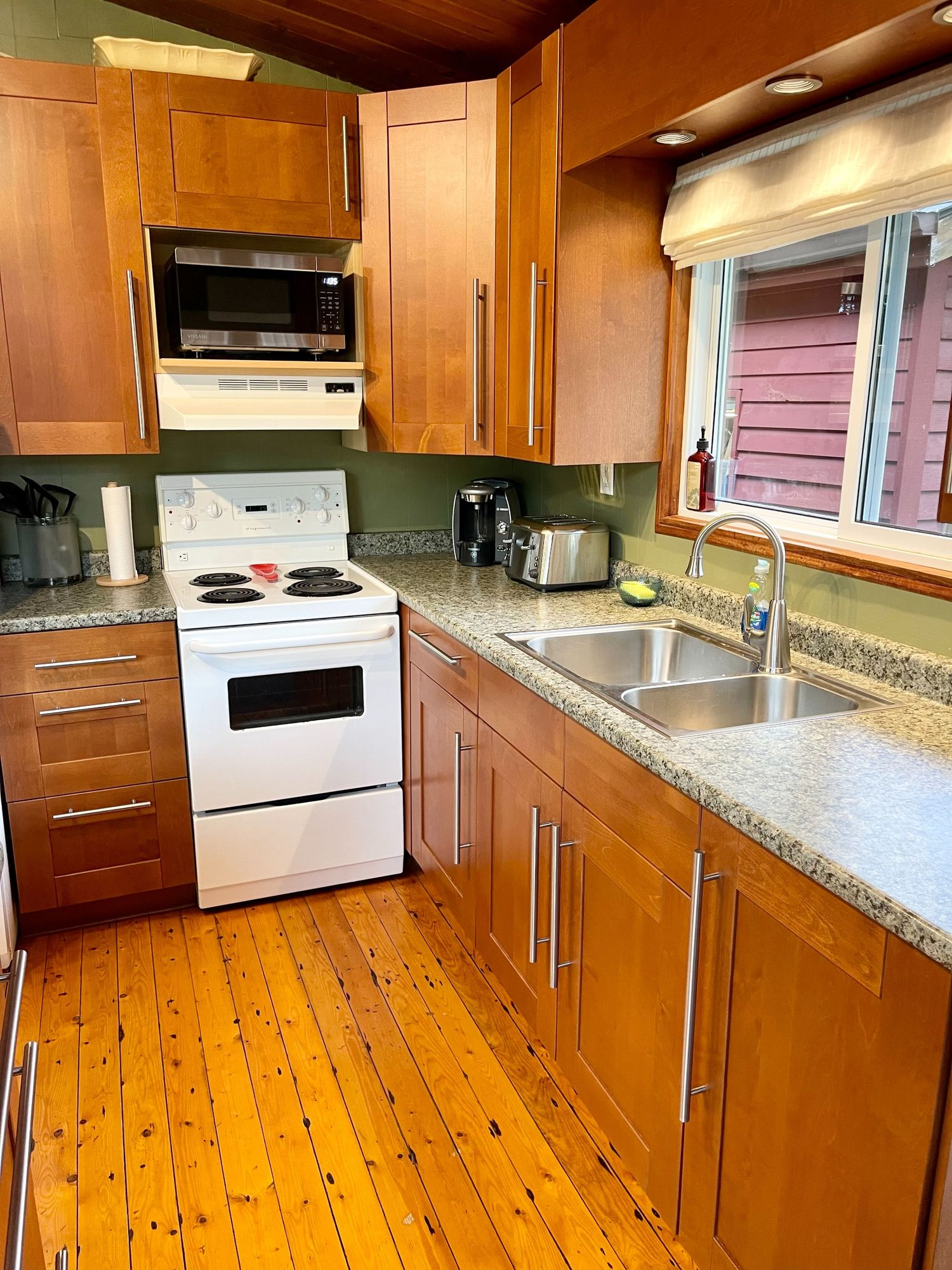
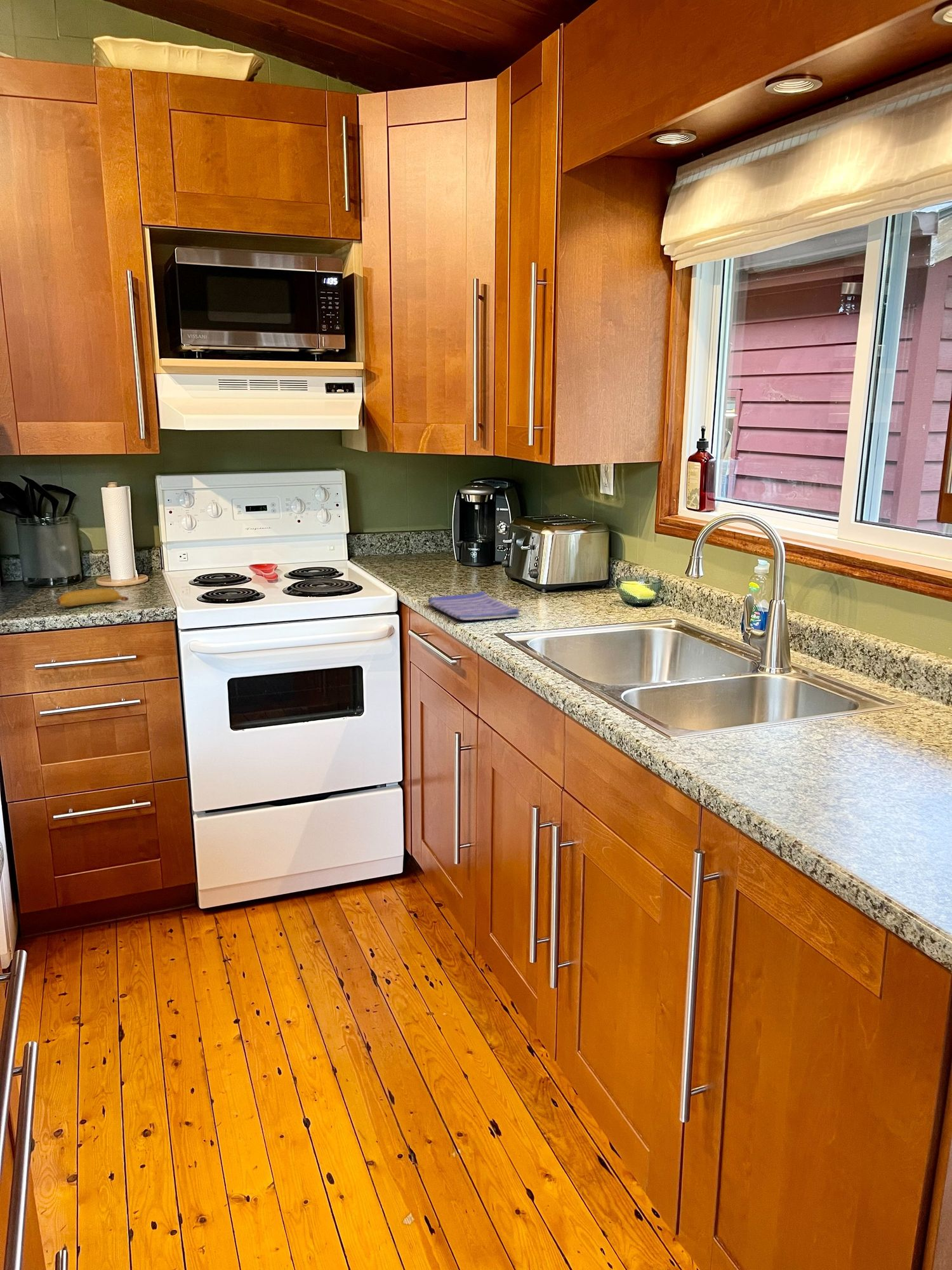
+ dish towel [427,591,520,621]
+ banana [56,588,129,607]
